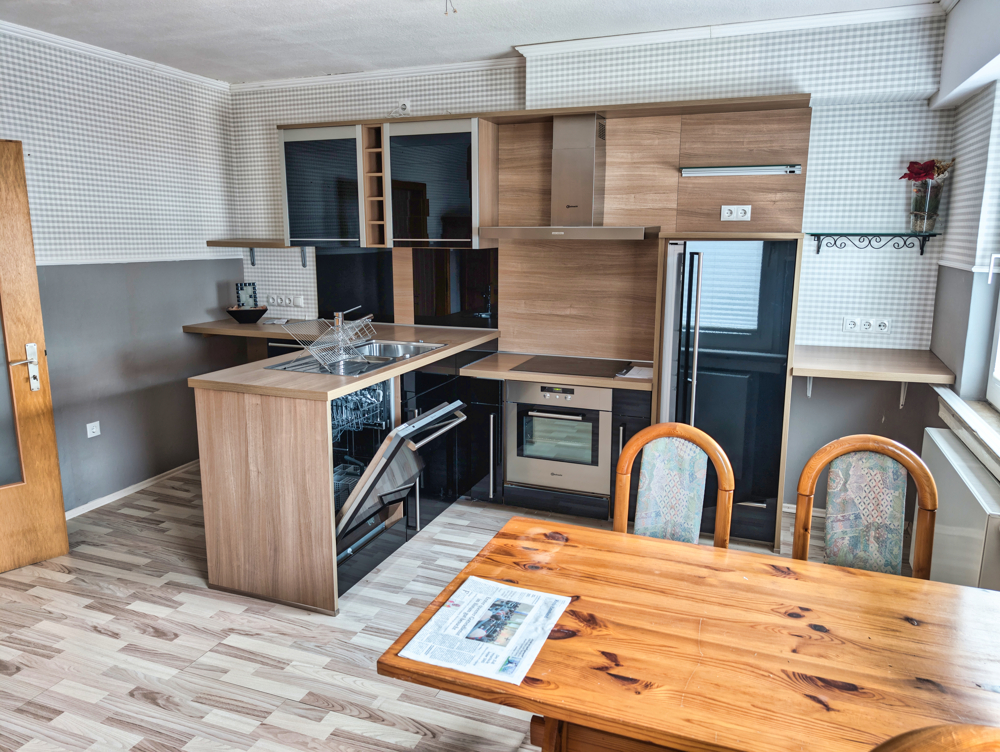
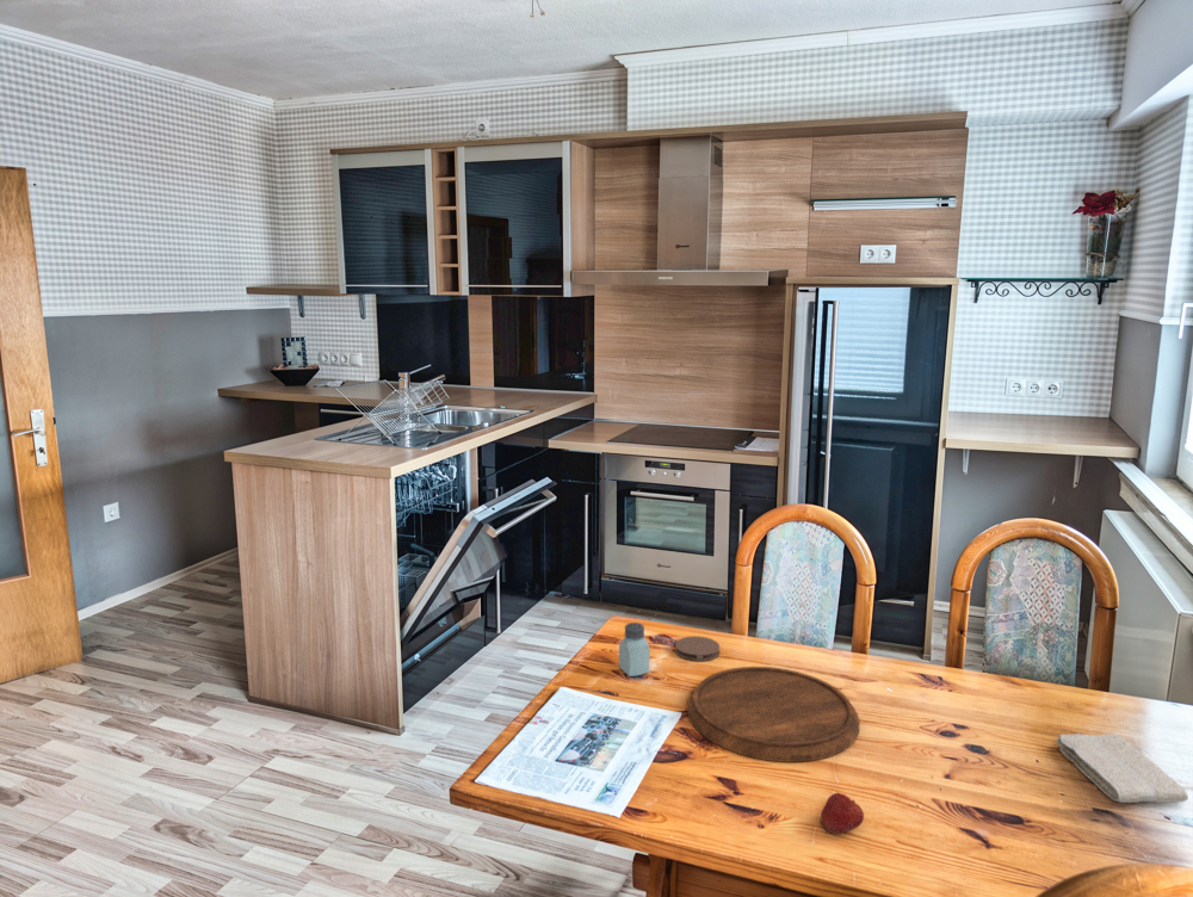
+ washcloth [1055,732,1189,804]
+ saltshaker [618,621,651,678]
+ fruit [818,792,865,835]
+ coaster [674,635,721,662]
+ cutting board [686,666,861,763]
